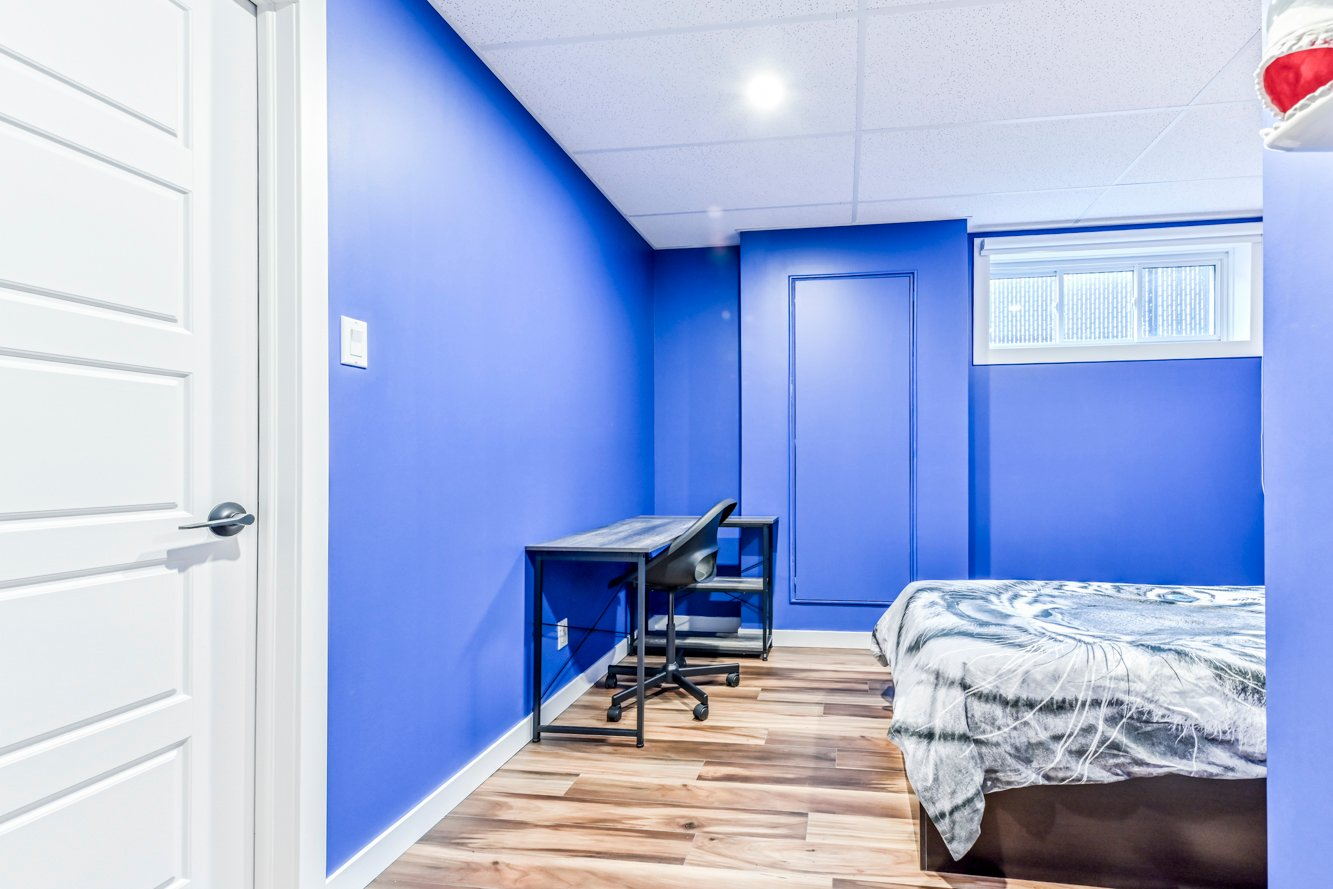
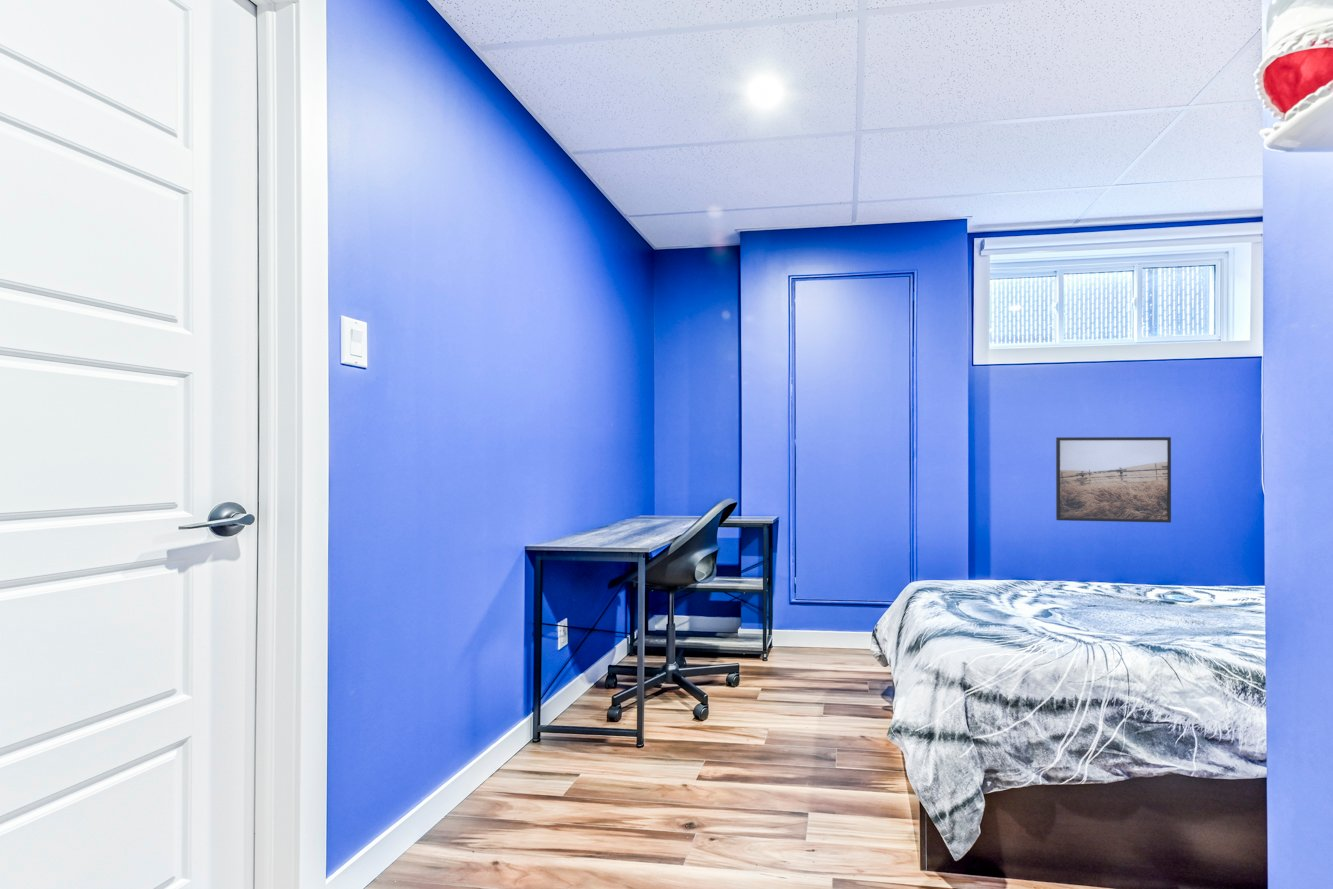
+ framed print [1055,436,1172,524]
